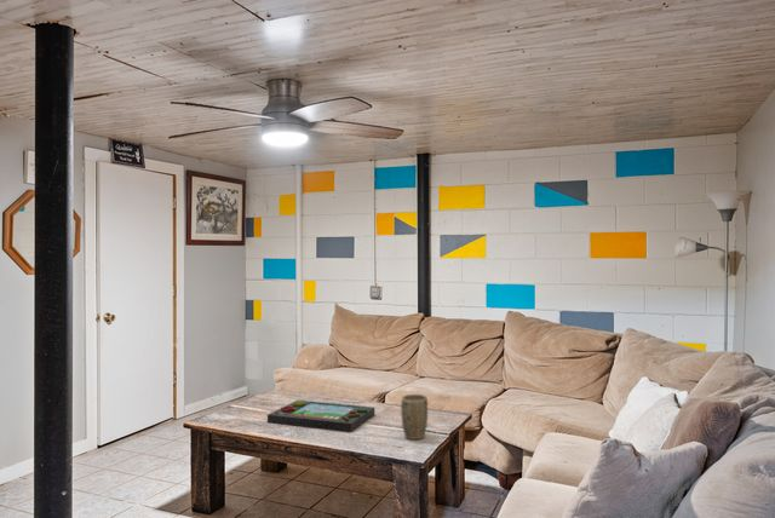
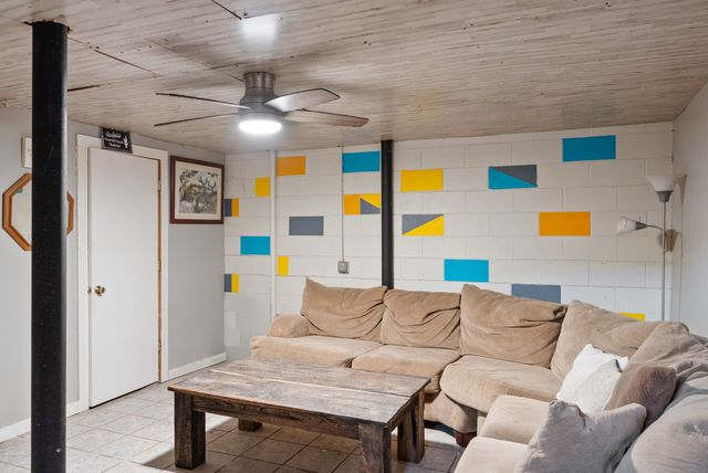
- plant pot [400,393,429,441]
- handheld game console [266,399,375,433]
